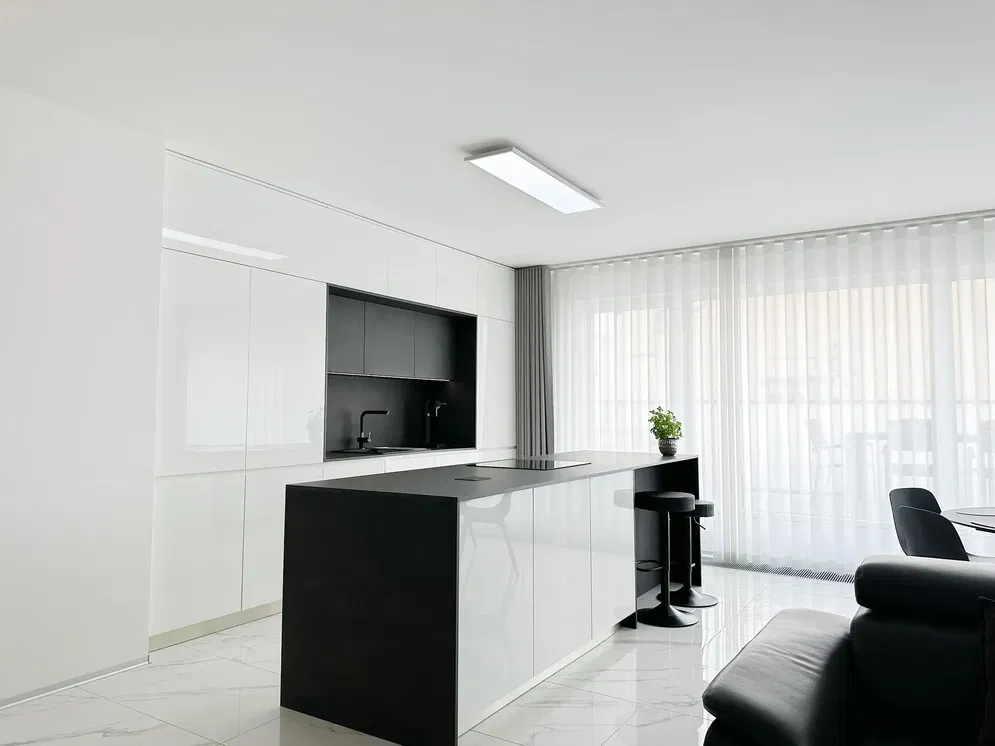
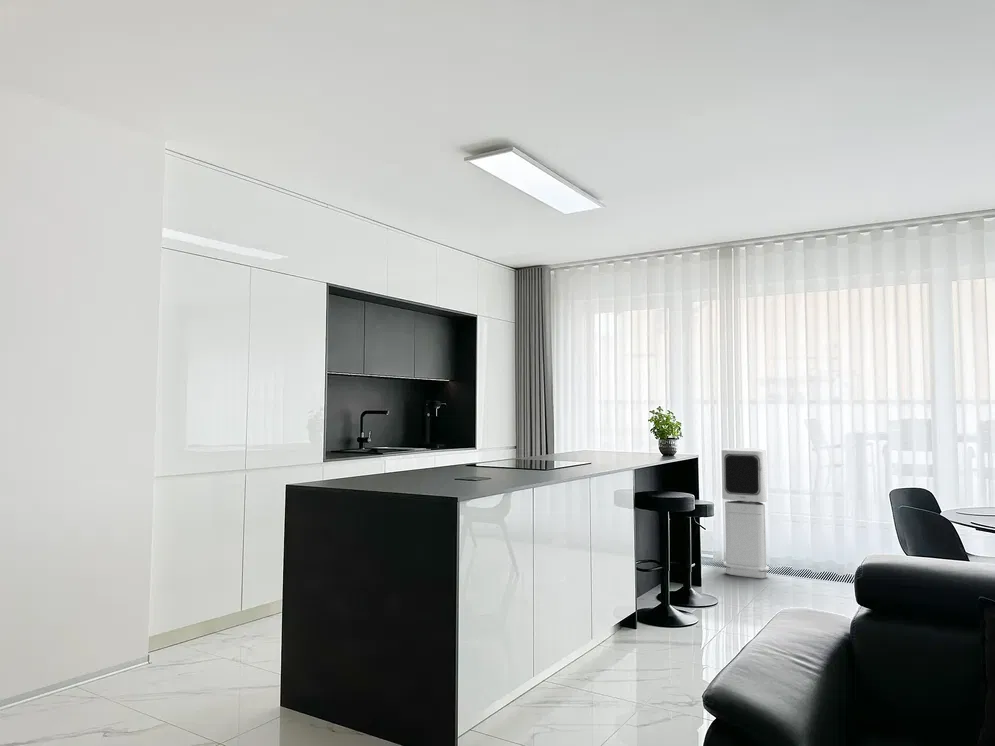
+ air purifier [721,447,770,579]
